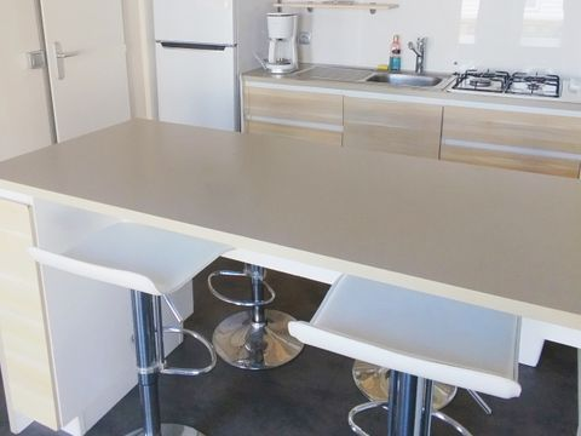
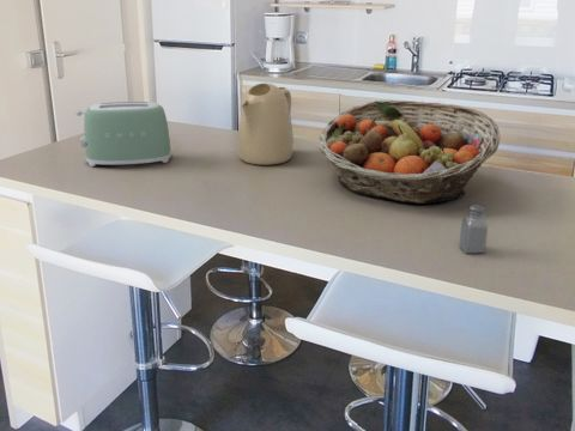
+ fruit basket [317,99,501,205]
+ saltshaker [458,204,489,254]
+ toaster [74,101,172,168]
+ kettle [237,83,295,166]
